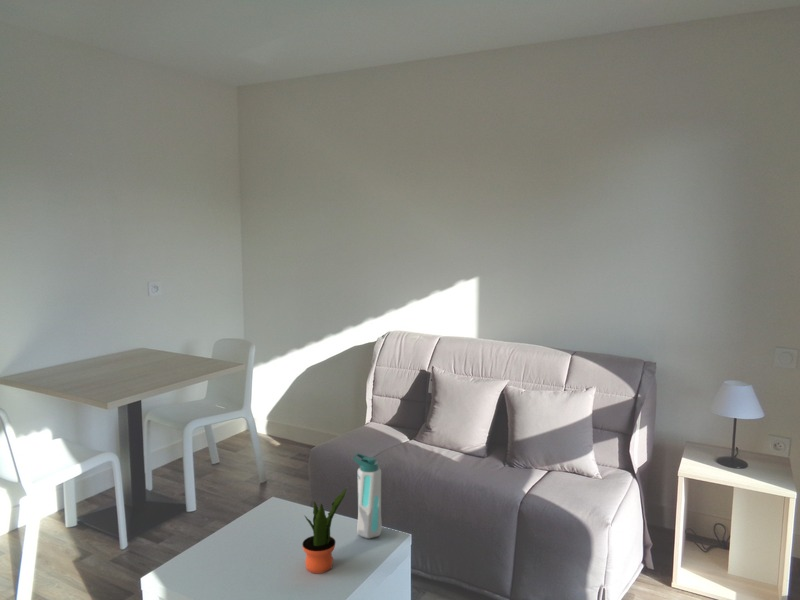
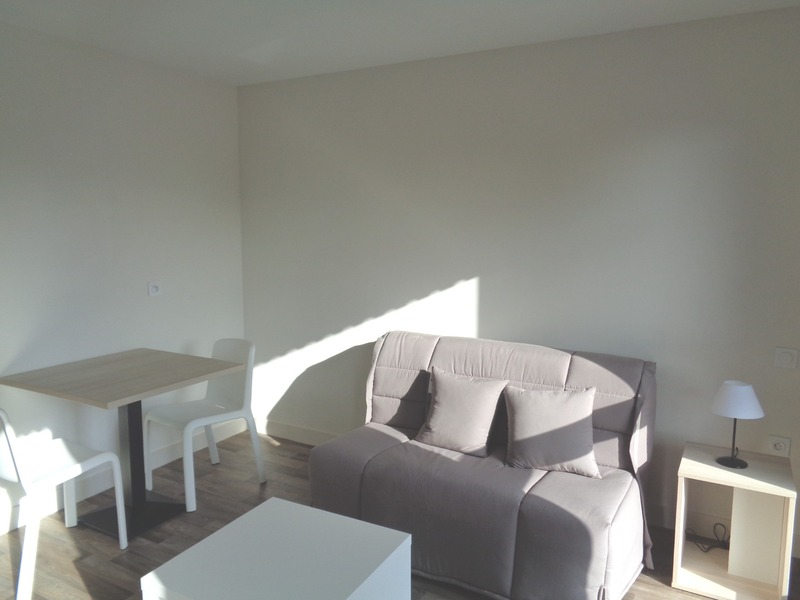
- water bottle [352,452,383,540]
- potted plant [301,486,348,574]
